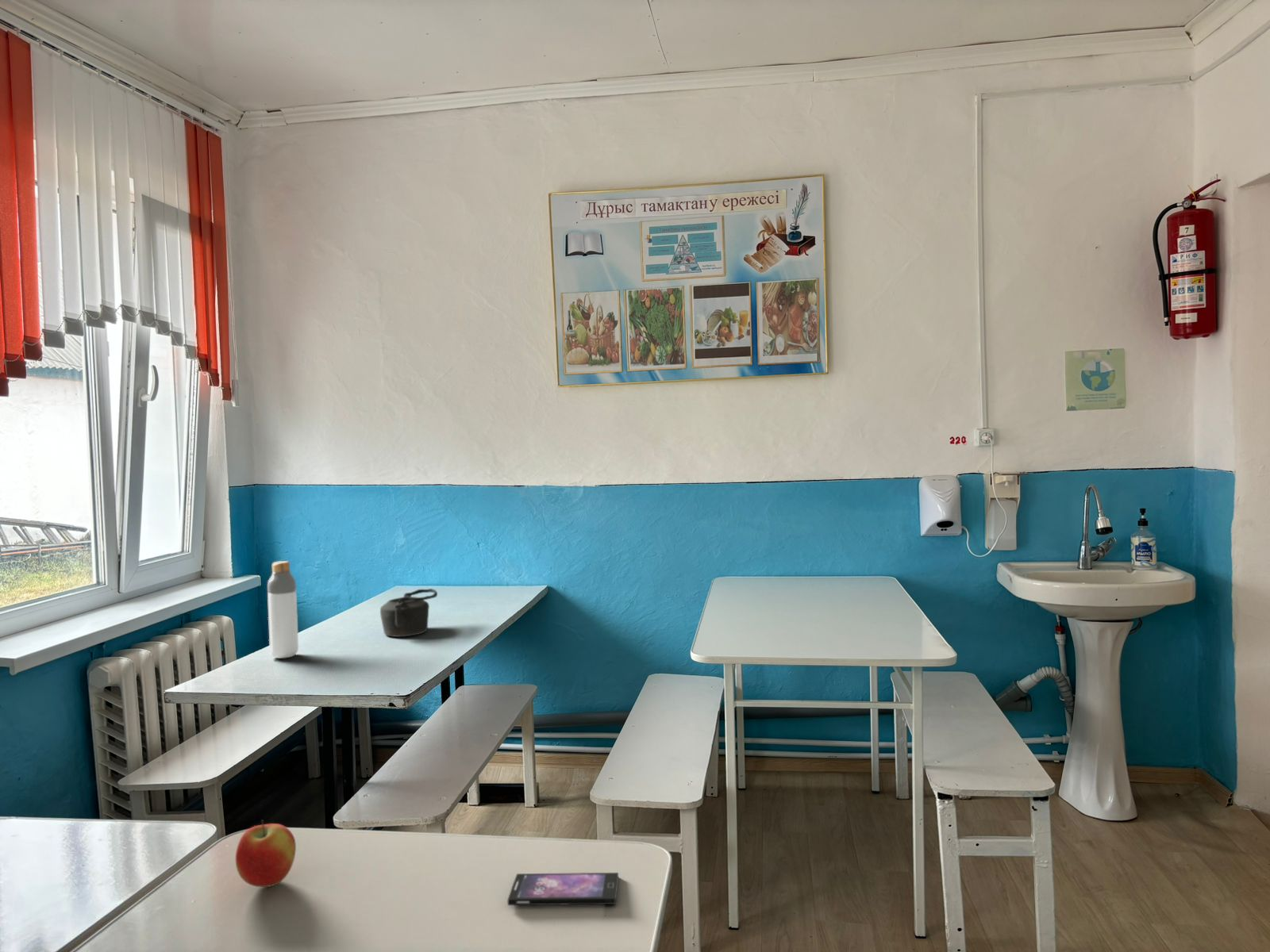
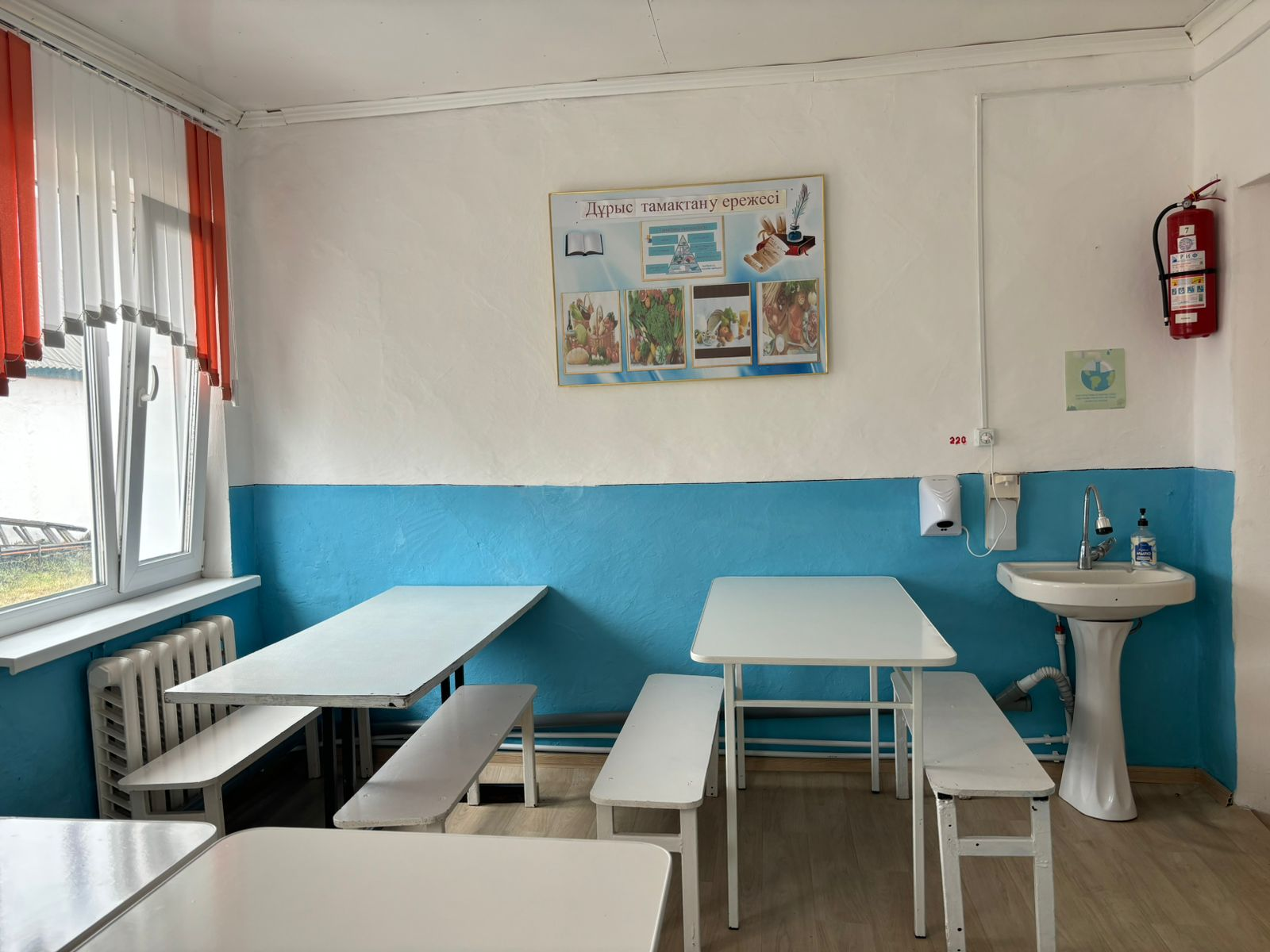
- apple [235,819,297,888]
- bottle [267,560,299,659]
- smartphone [507,872,619,906]
- teapot [379,588,438,638]
